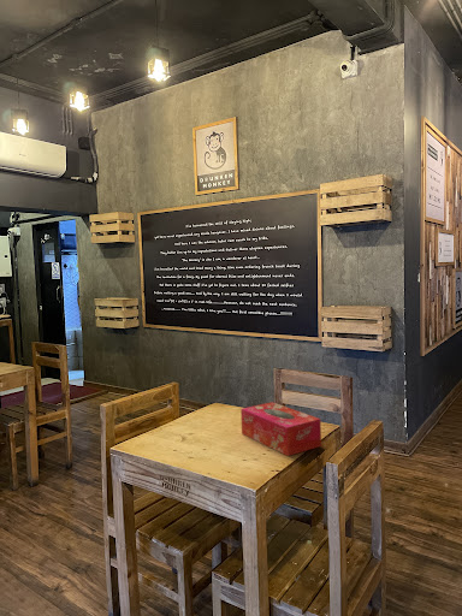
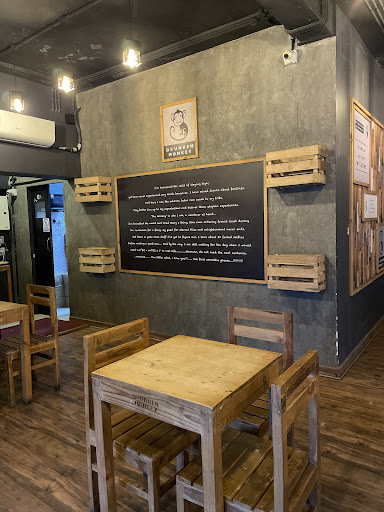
- tissue box [239,401,322,457]
